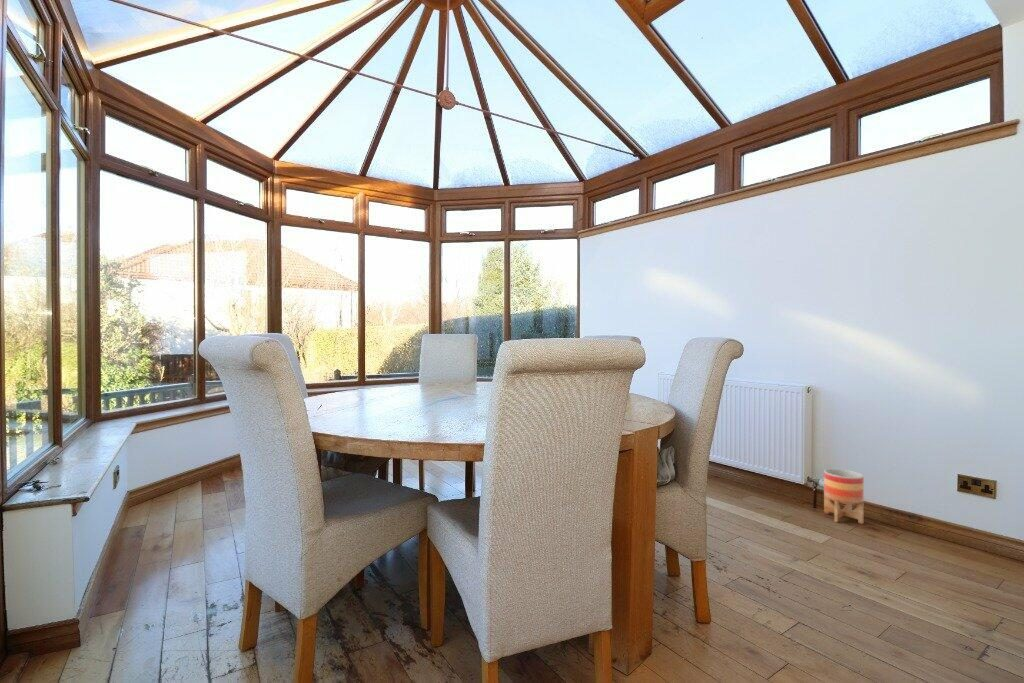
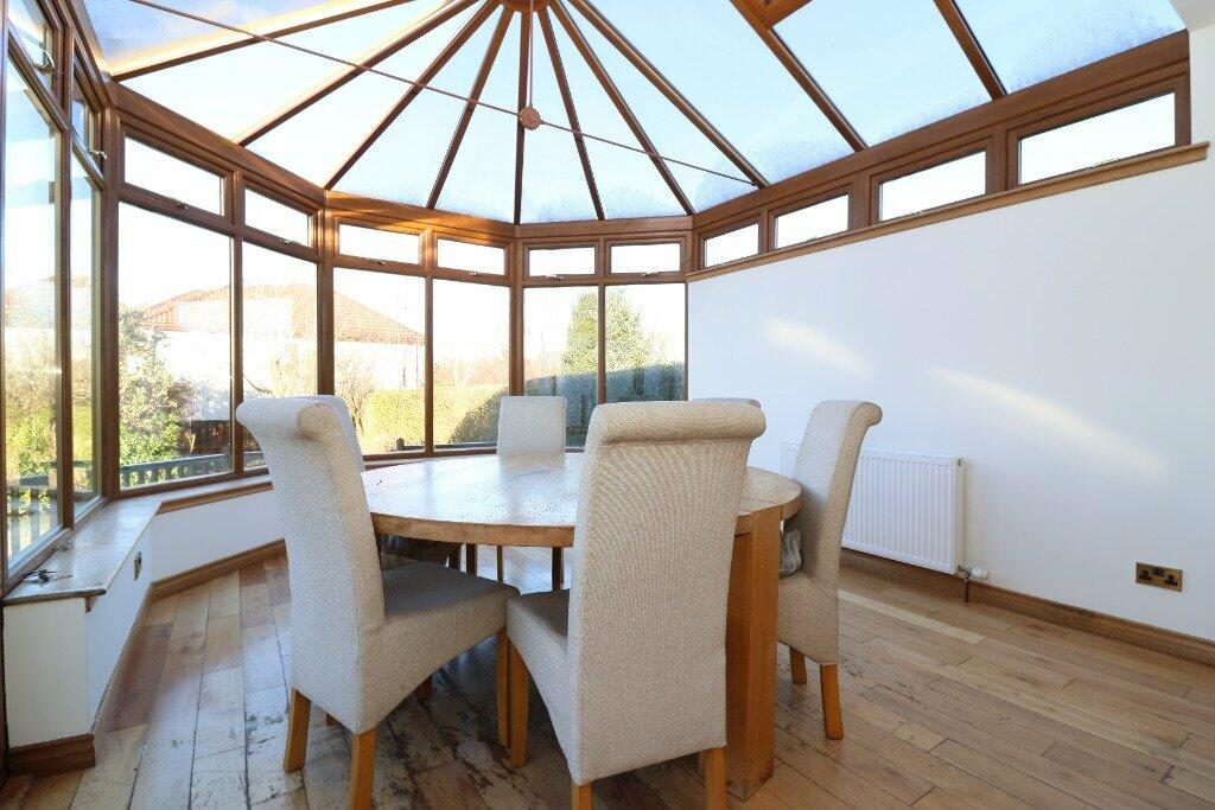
- planter [823,468,865,525]
